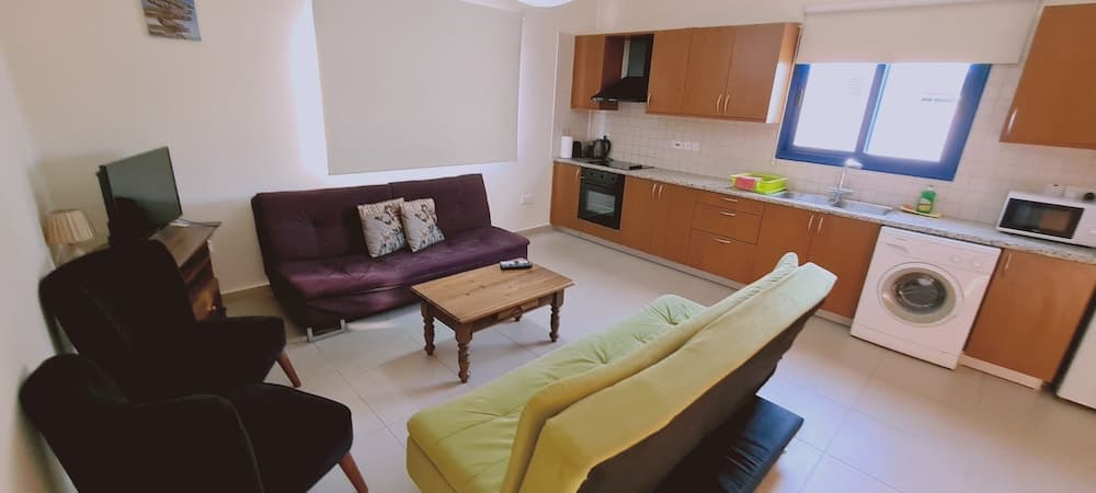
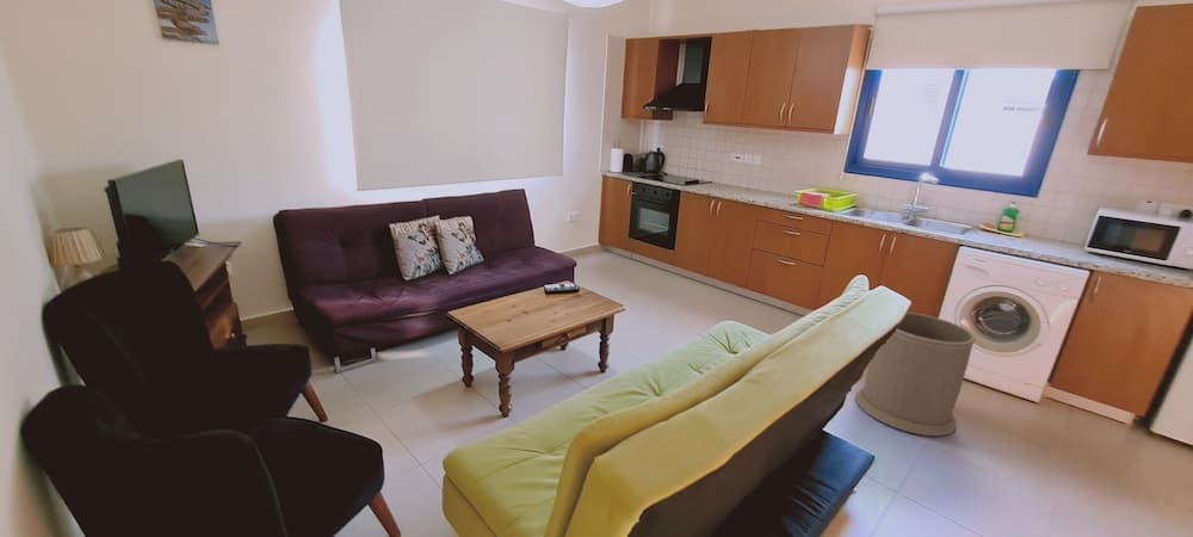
+ trash can [854,311,977,437]
